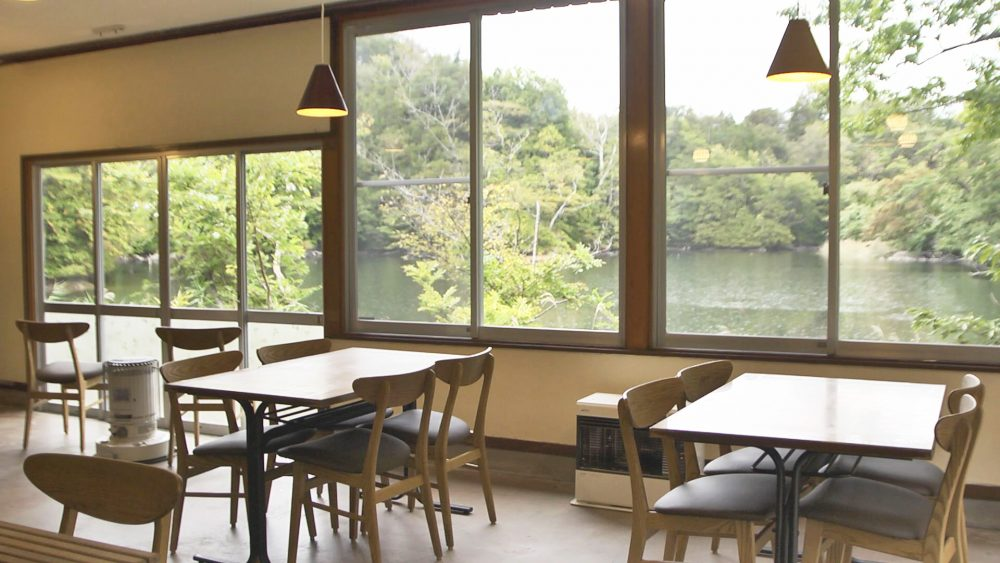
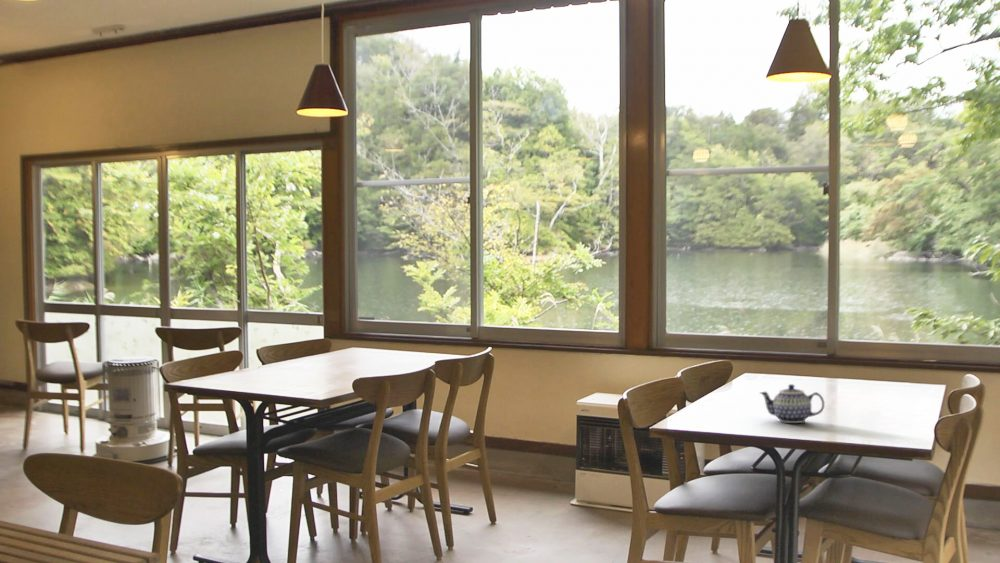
+ teapot [759,383,825,424]
